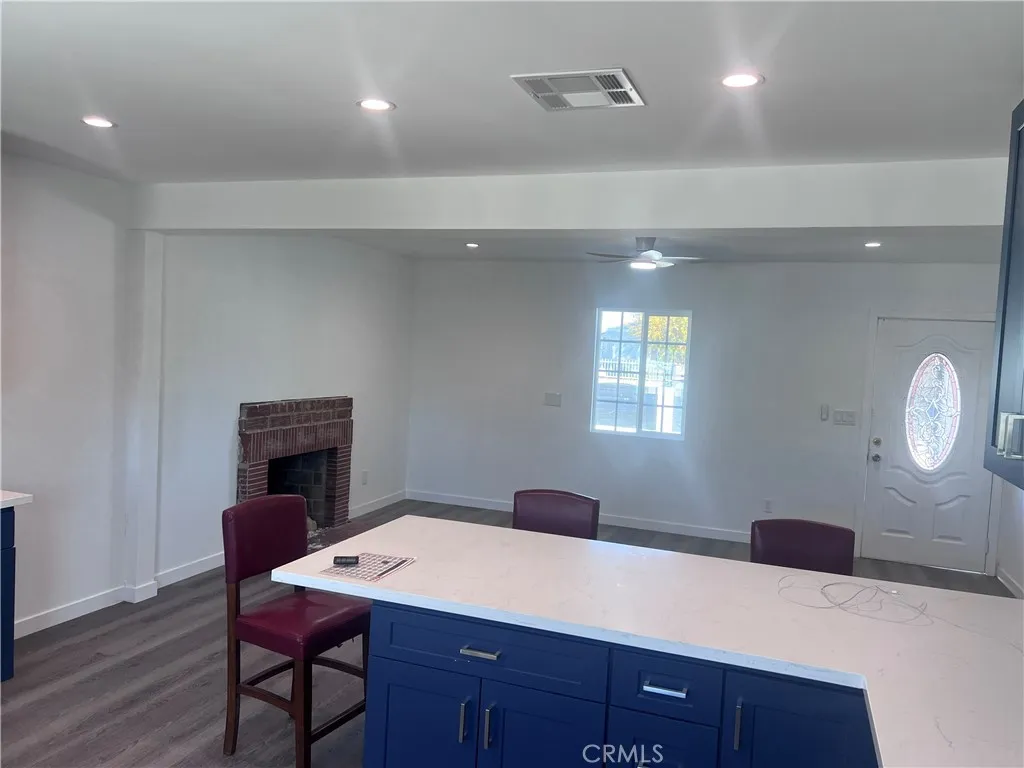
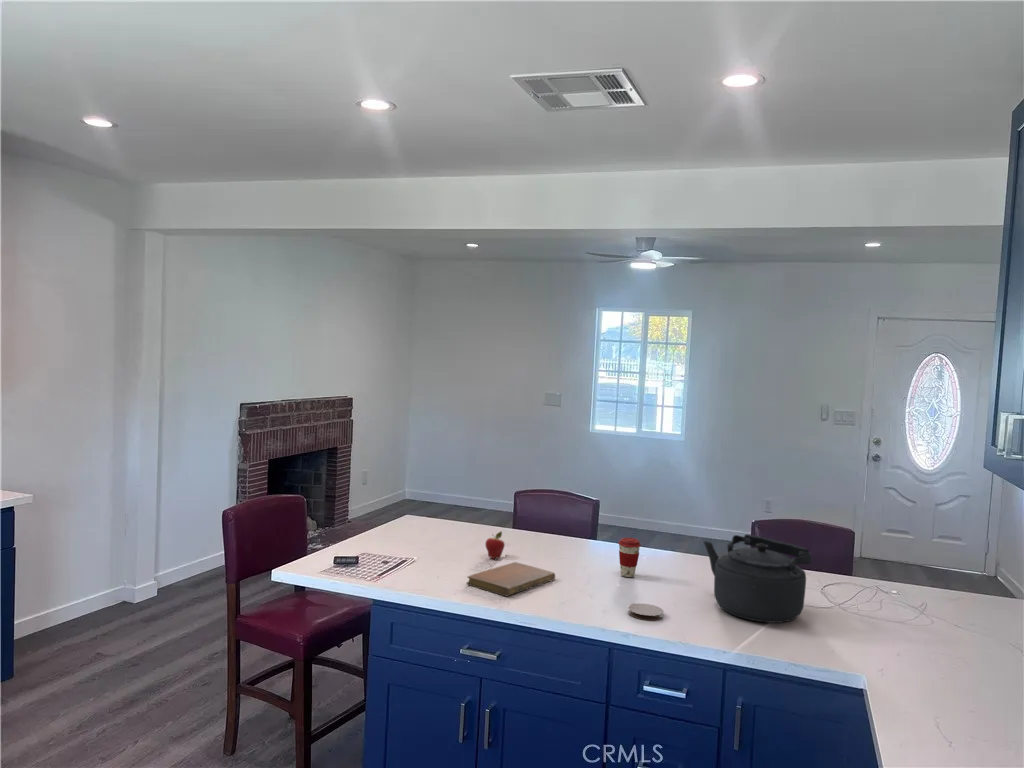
+ coffee cup [617,537,642,578]
+ kettle [702,533,813,624]
+ coaster [627,602,665,621]
+ fruit [484,530,506,560]
+ notebook [465,561,556,597]
